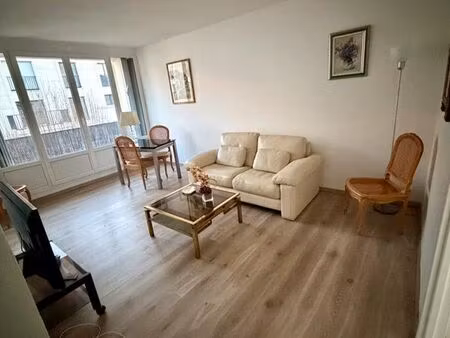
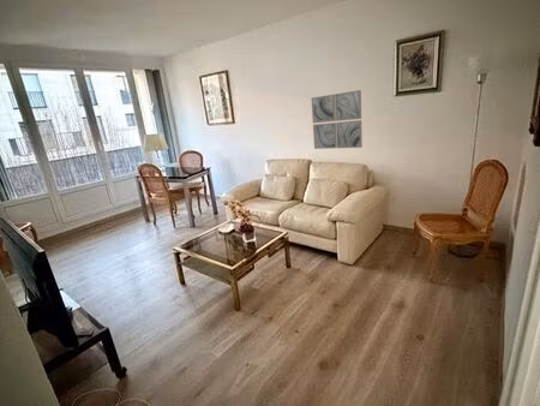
+ wall art [310,89,364,150]
